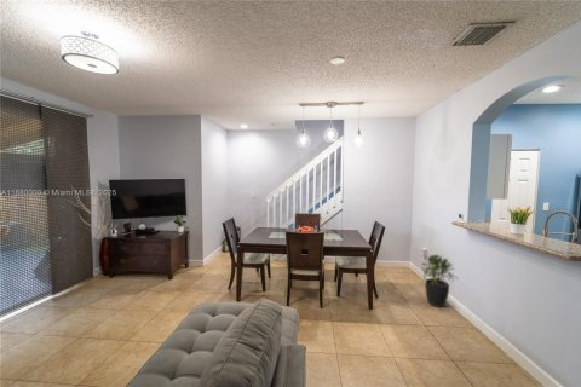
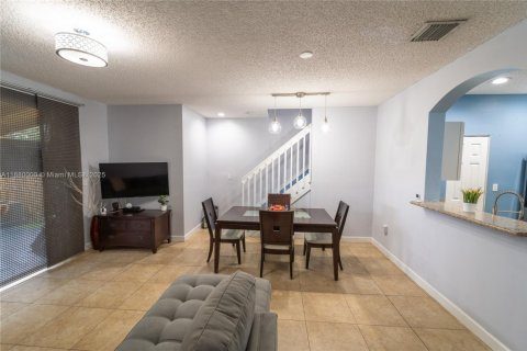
- potted plant [420,254,459,308]
